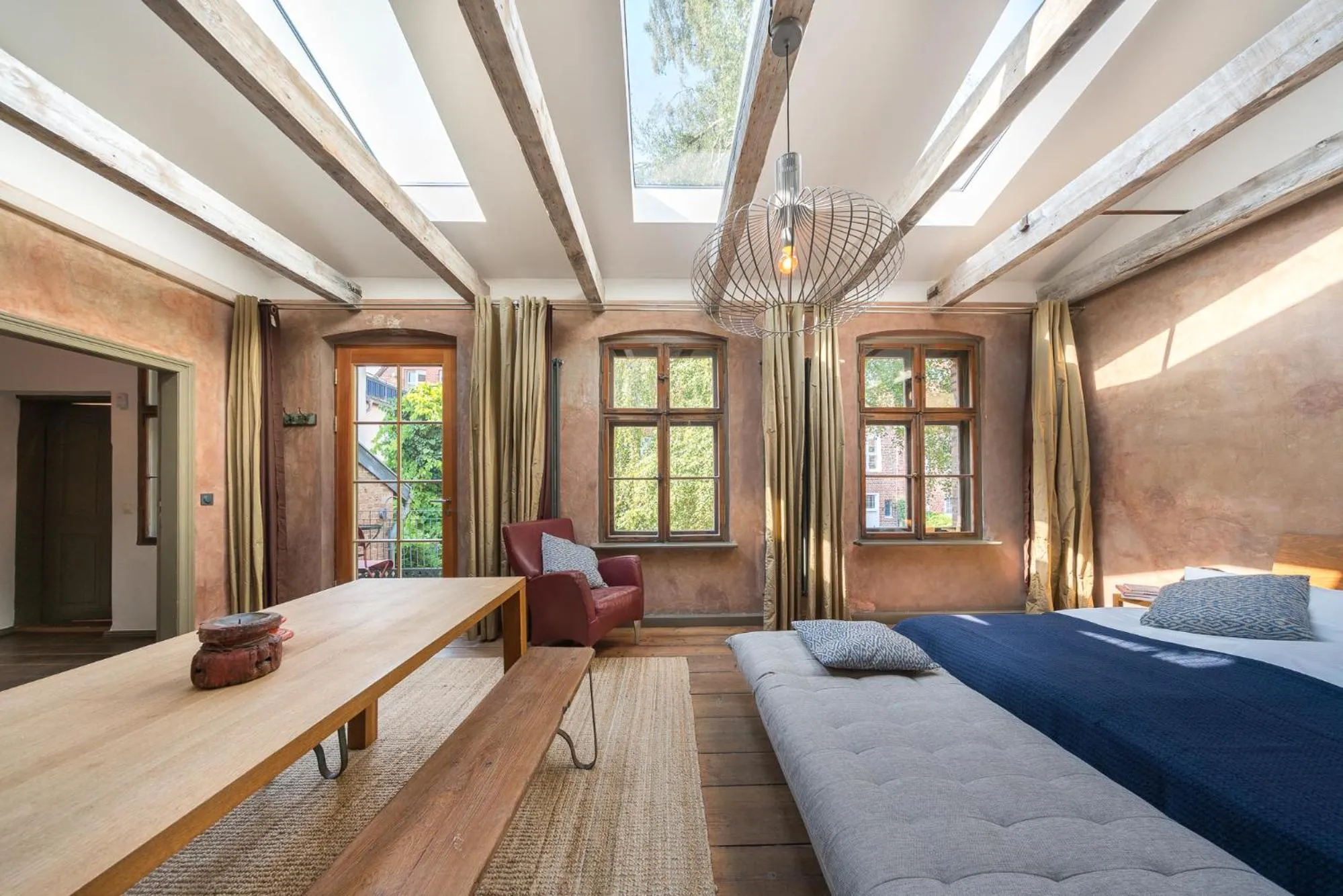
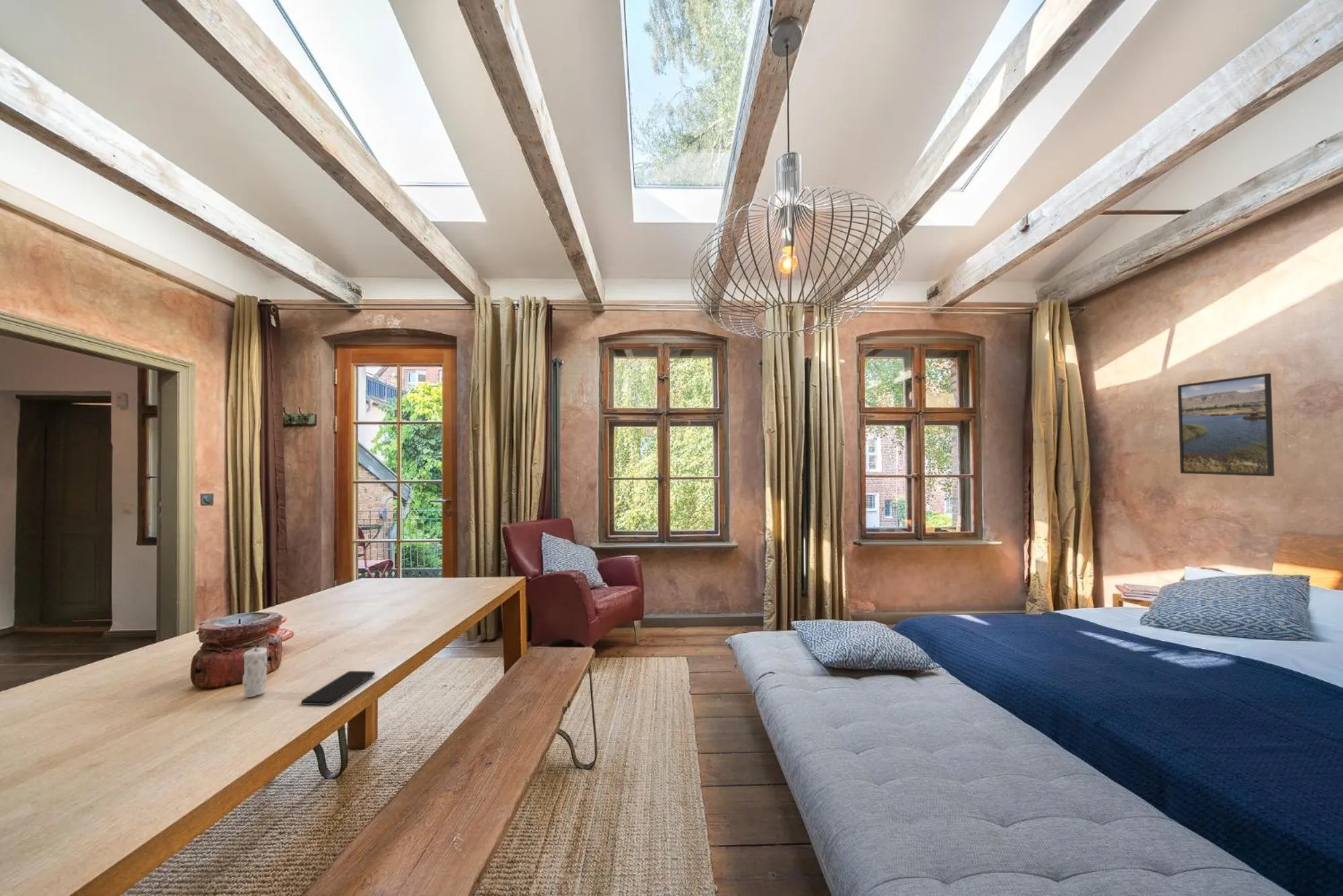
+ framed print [1177,373,1275,477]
+ candle [242,638,268,698]
+ smartphone [300,670,376,706]
